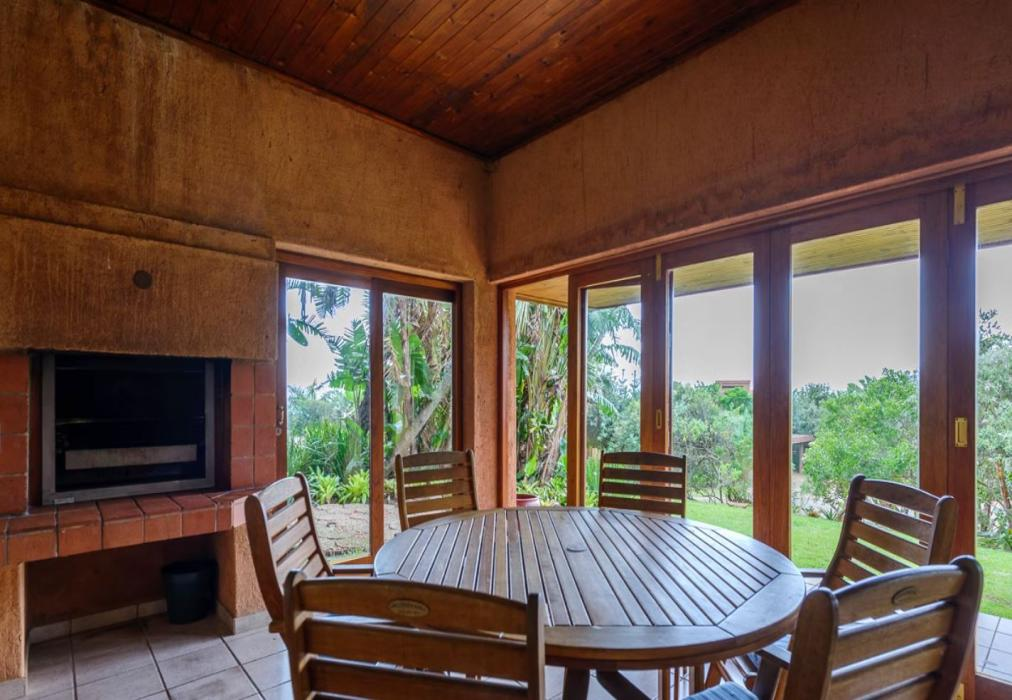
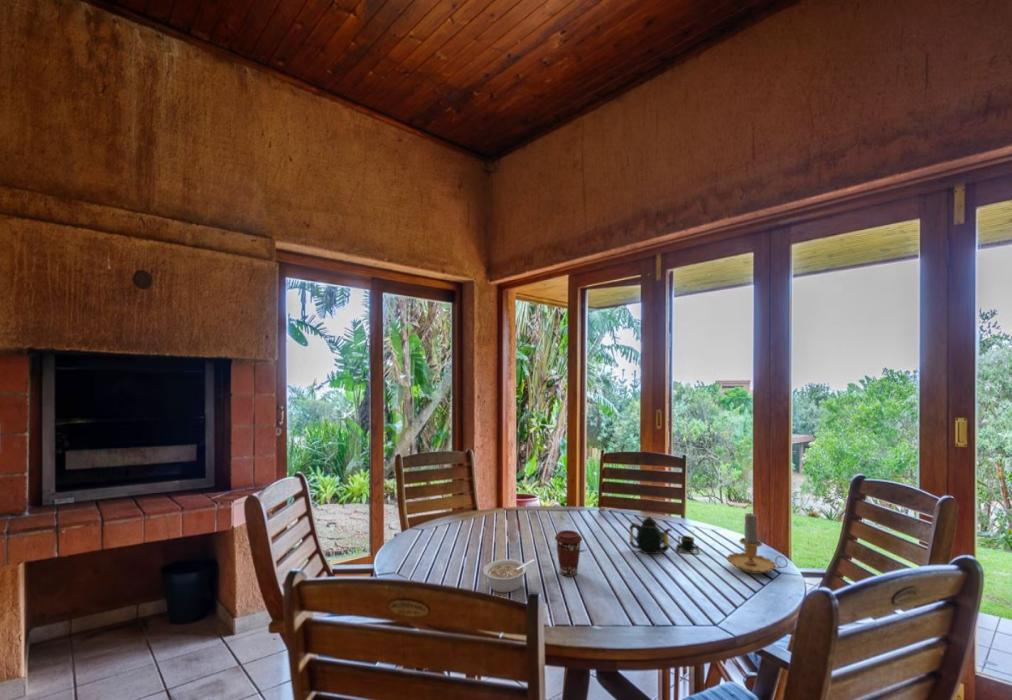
+ coffee cup [554,529,583,578]
+ teapot [628,514,700,556]
+ legume [482,558,536,594]
+ candle [726,511,788,575]
